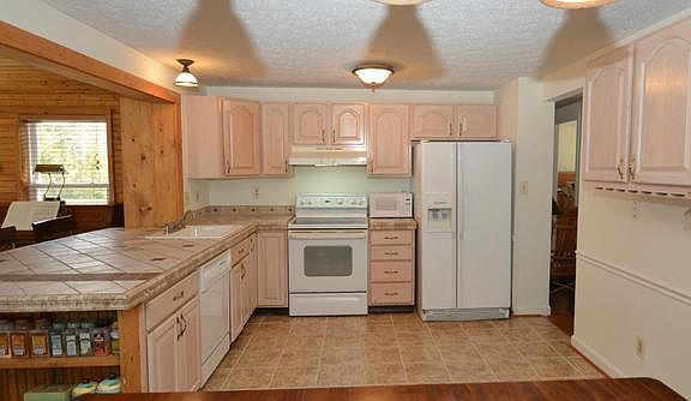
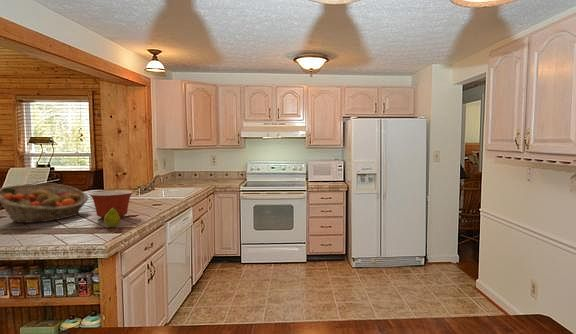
+ mixing bowl [88,190,134,220]
+ fruit [103,207,121,228]
+ fruit basket [0,182,90,224]
